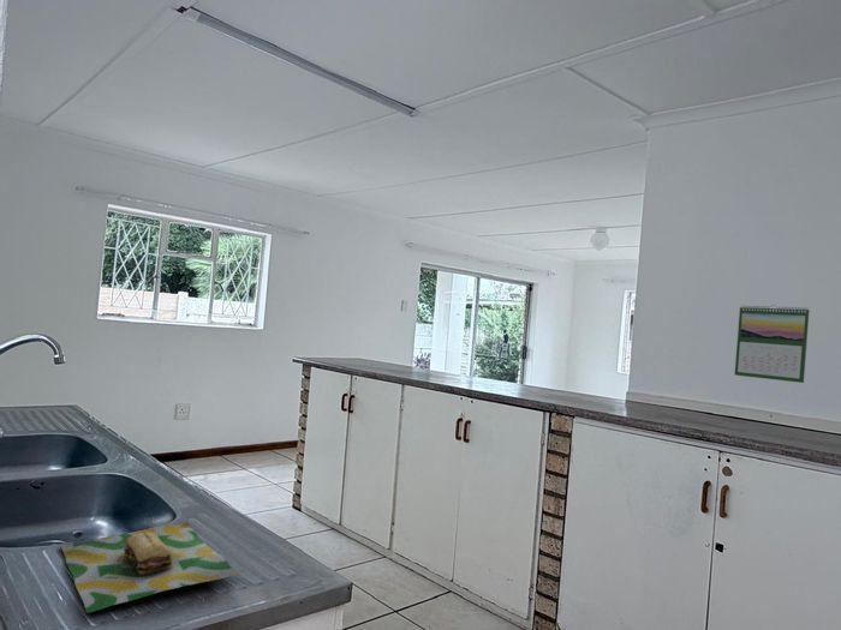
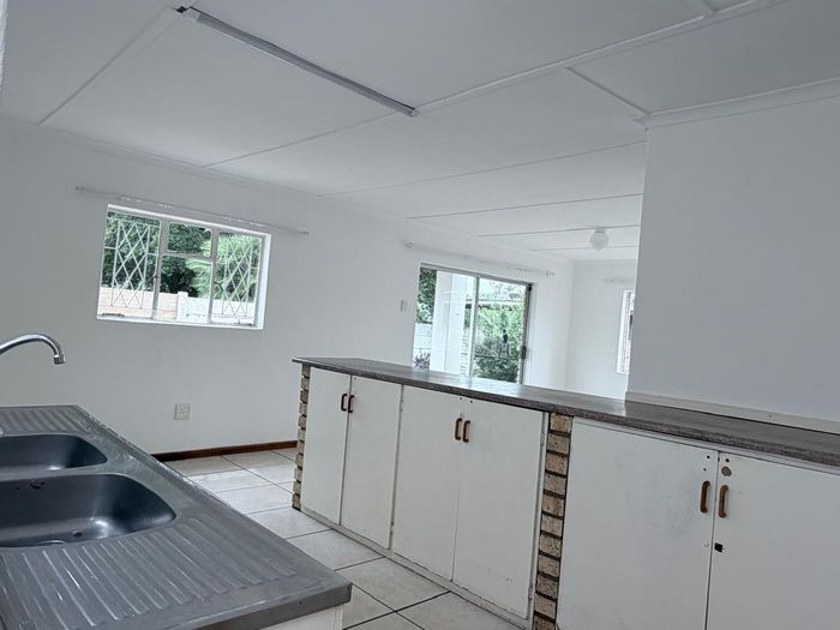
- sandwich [60,521,240,614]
- calendar [734,304,811,384]
